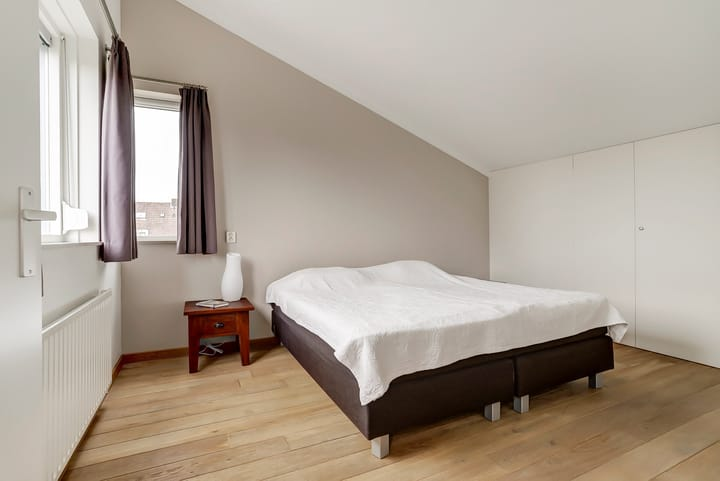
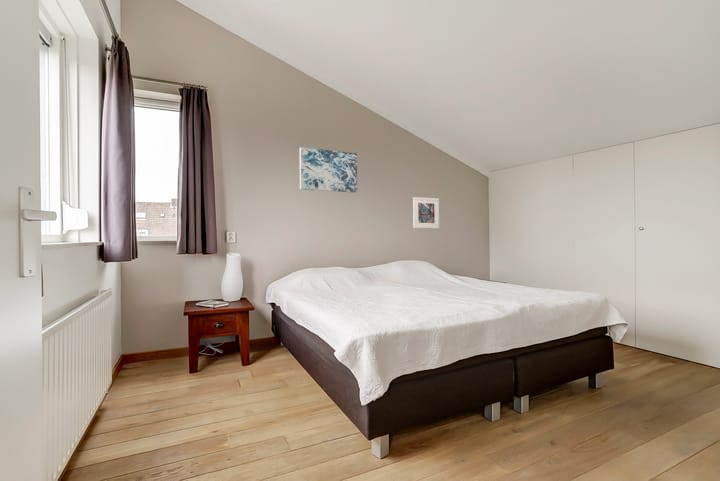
+ wall art [299,146,358,193]
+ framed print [412,196,440,229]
